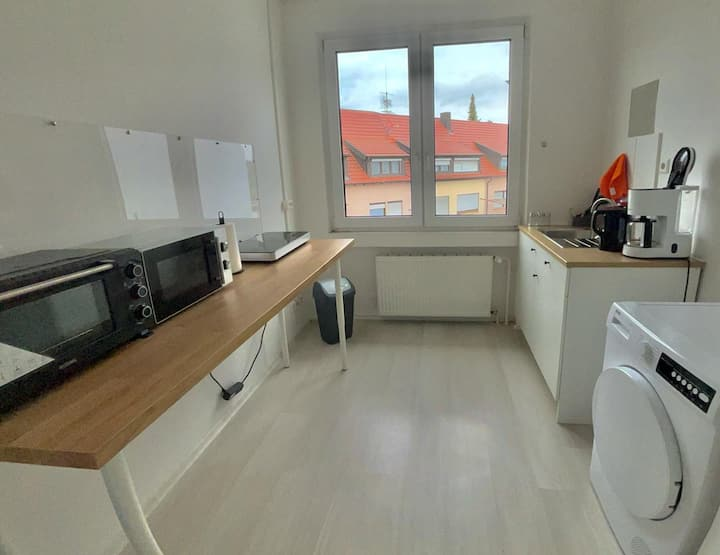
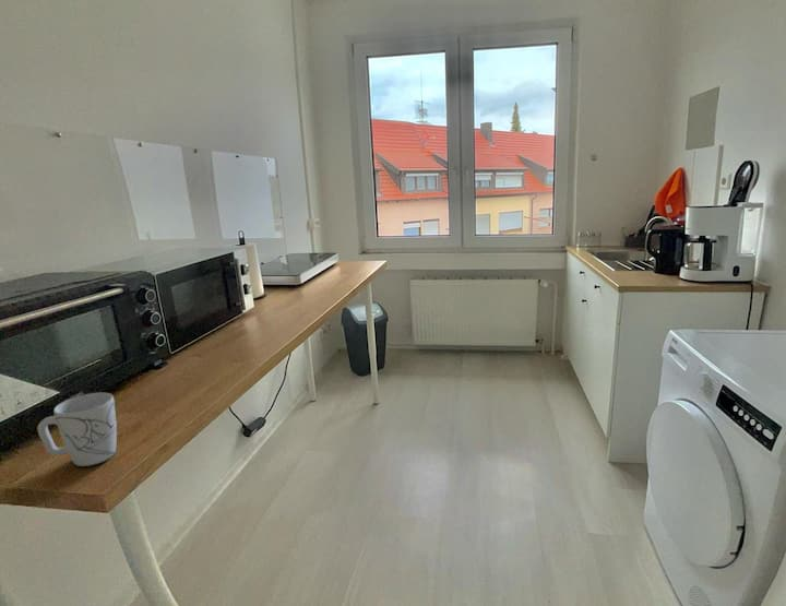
+ mug [36,392,118,467]
